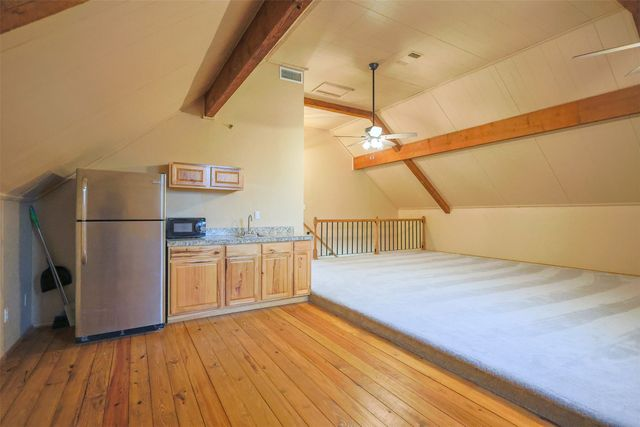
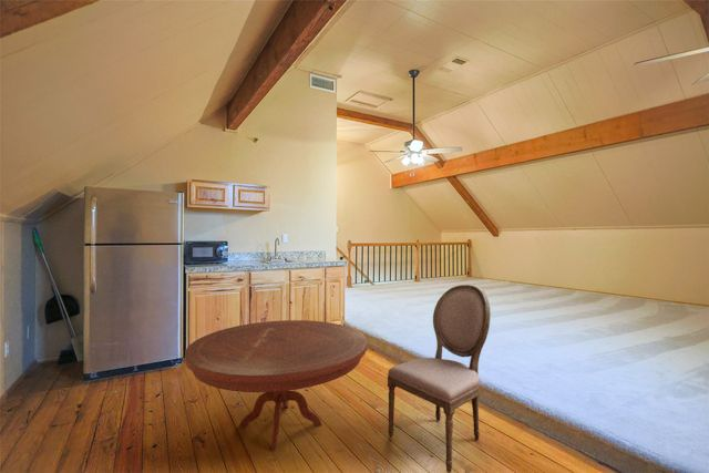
+ dining chair [387,284,492,473]
+ round table [184,319,368,451]
